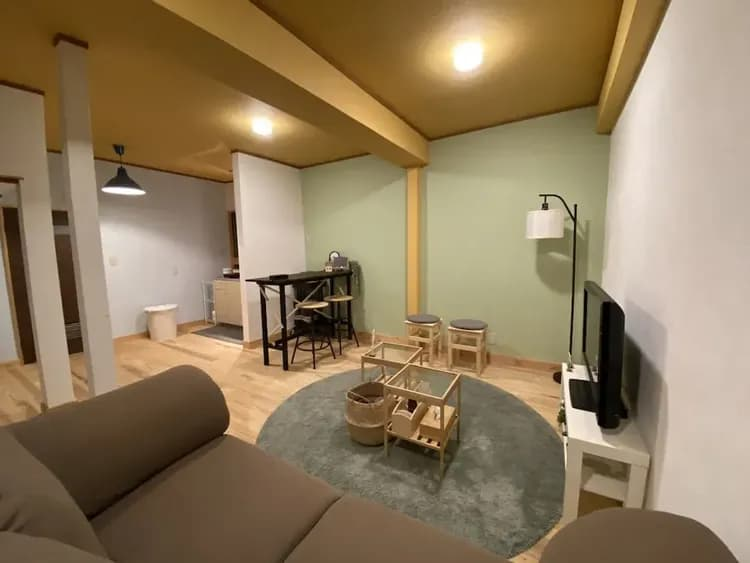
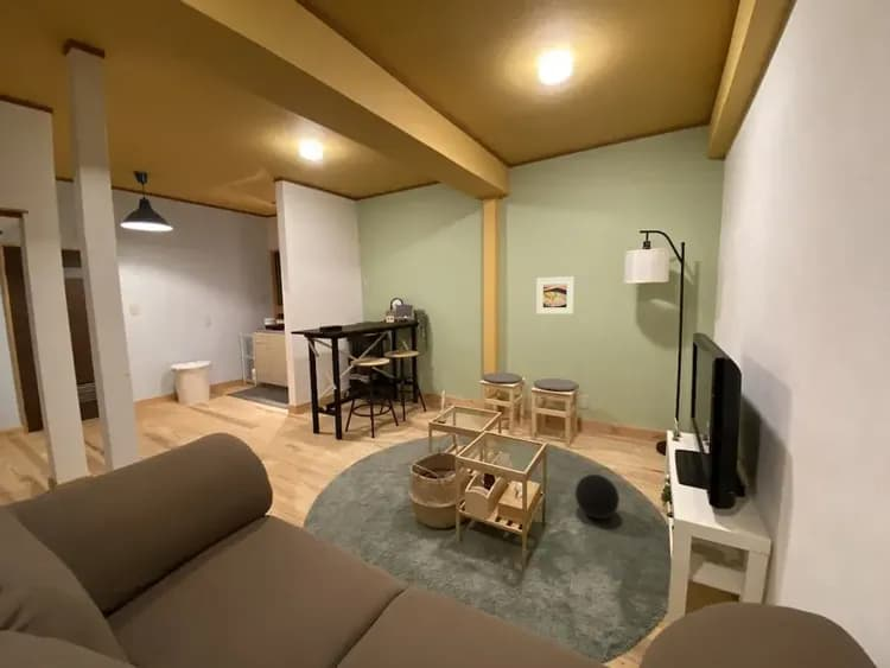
+ ball [574,473,621,520]
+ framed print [535,275,576,316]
